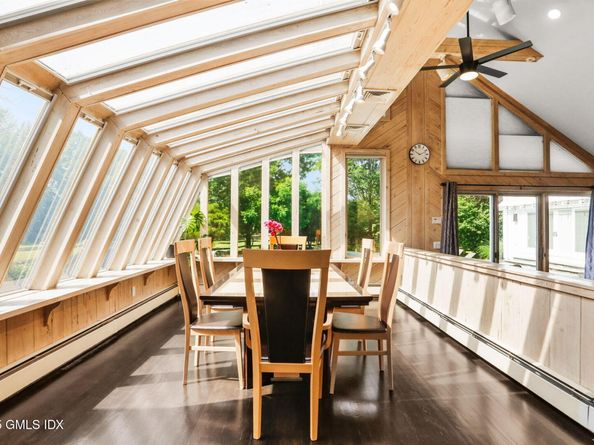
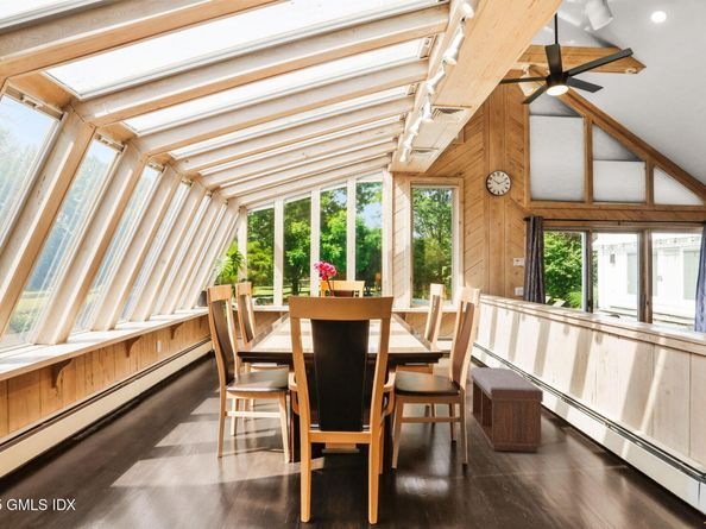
+ bench [469,366,544,453]
